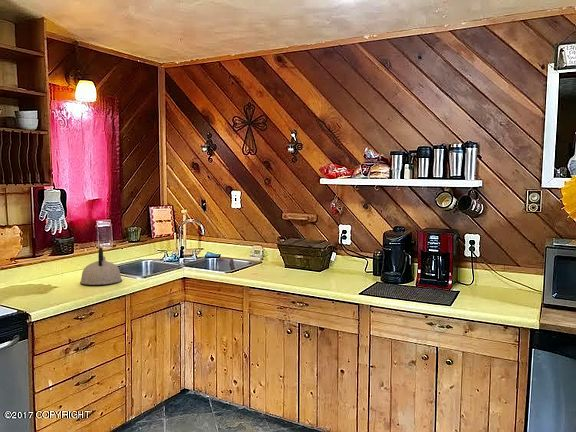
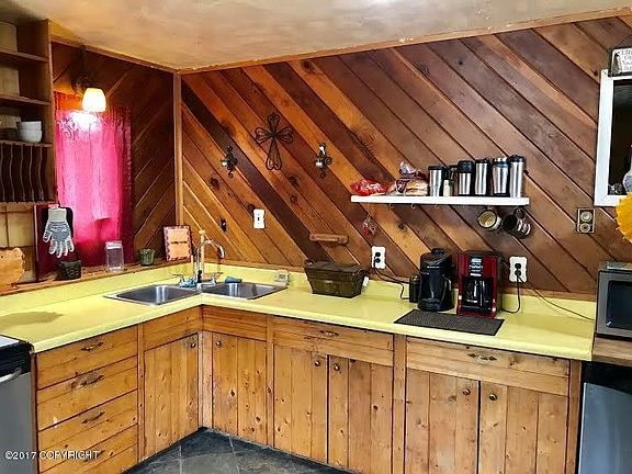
- kettle [79,247,123,286]
